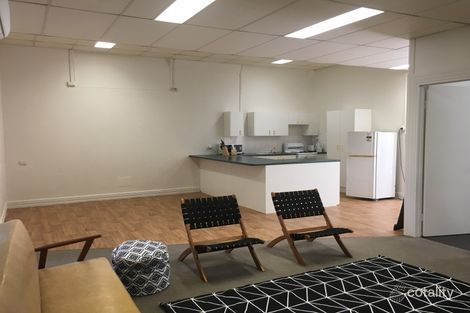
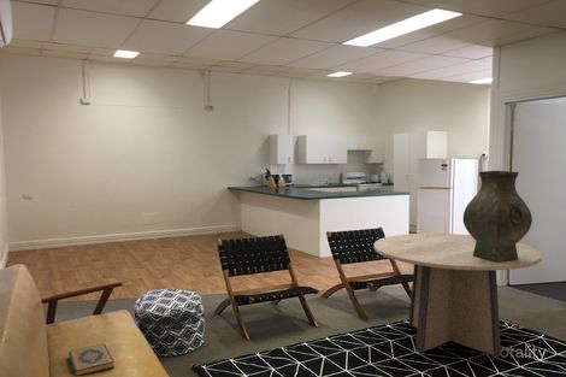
+ vase [462,170,533,263]
+ hardback book [67,342,116,377]
+ dining table [372,232,543,358]
